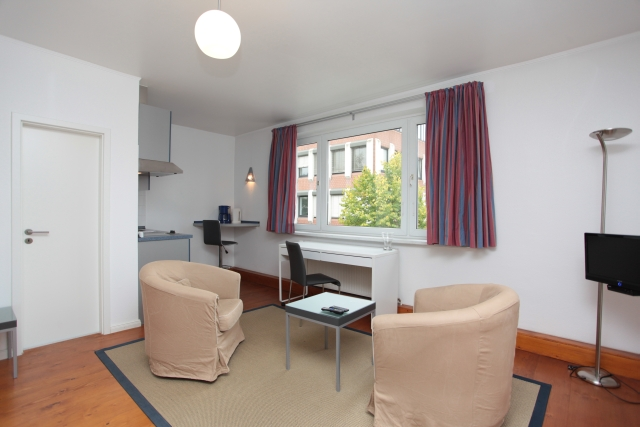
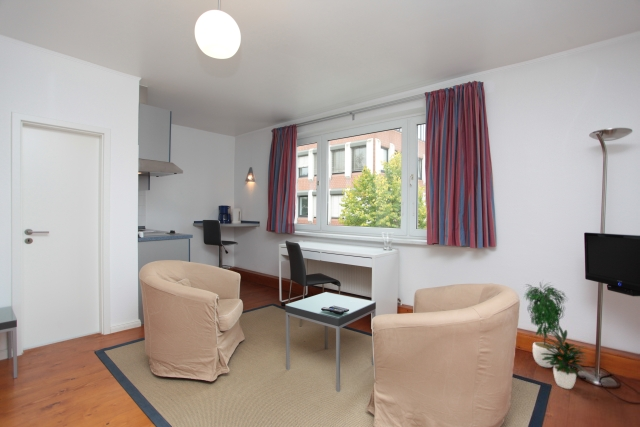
+ potted plant [523,280,589,390]
